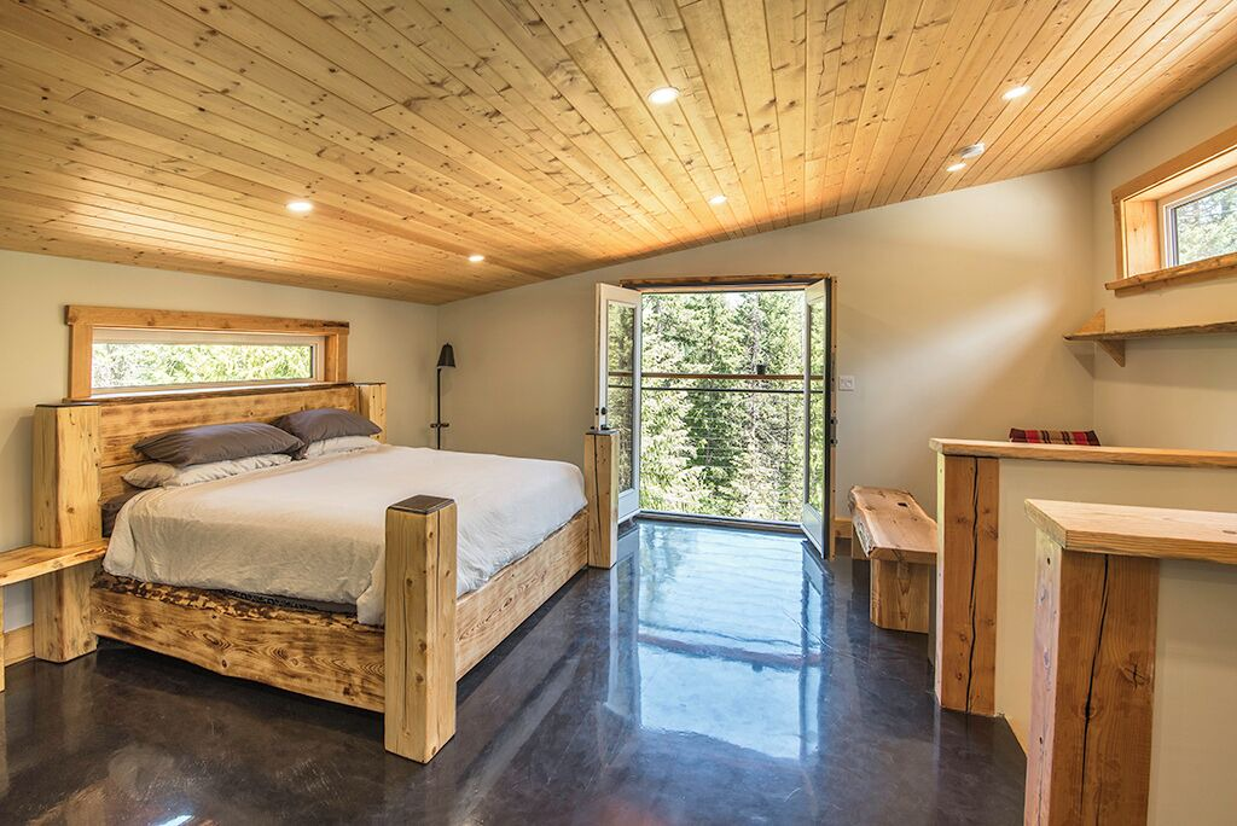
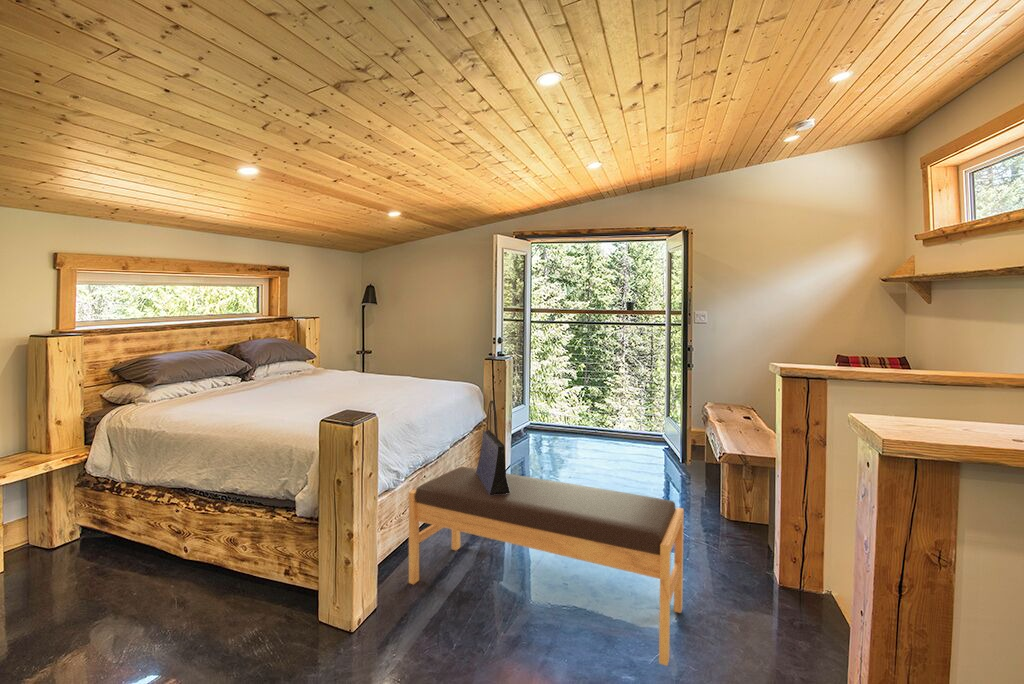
+ bench [408,466,685,667]
+ tote bag [476,399,510,495]
